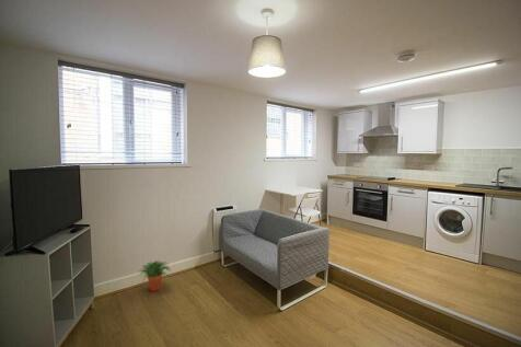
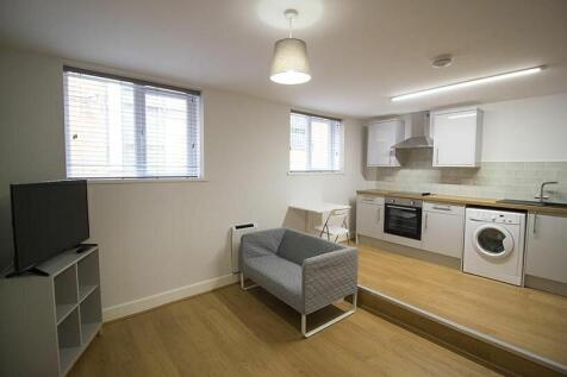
- potted plant [136,259,172,292]
